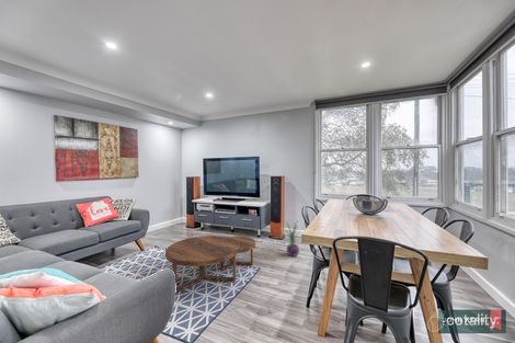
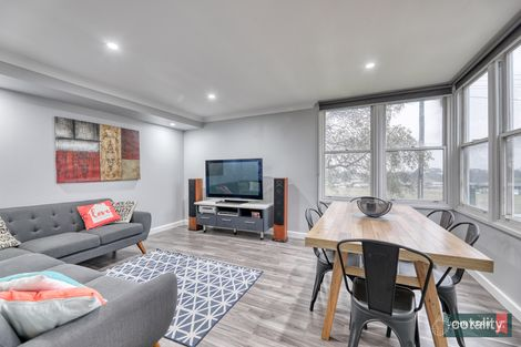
- decorative plant [275,219,302,258]
- coffee table [164,235,256,294]
